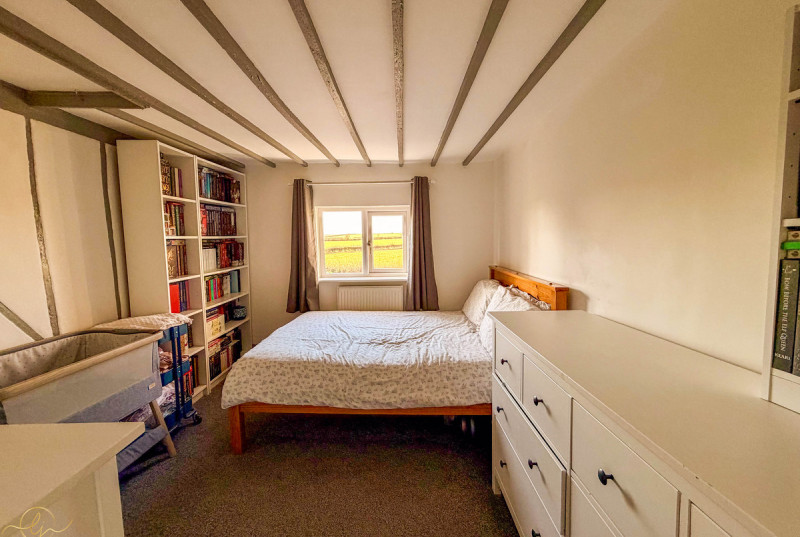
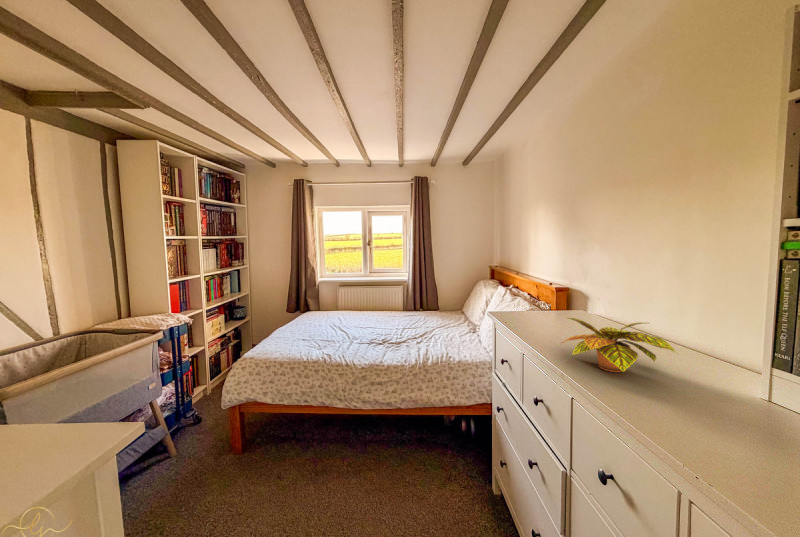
+ plant [560,316,678,373]
